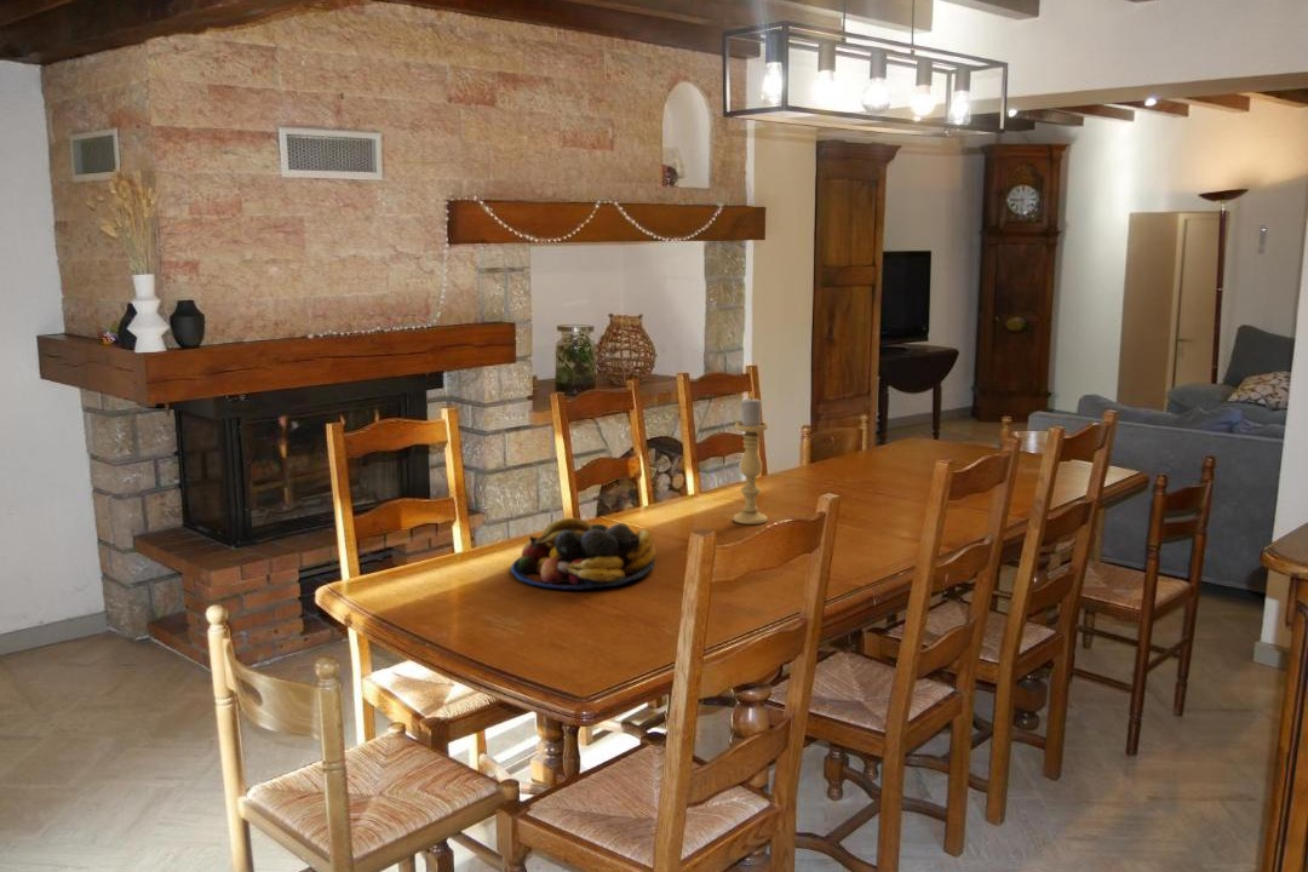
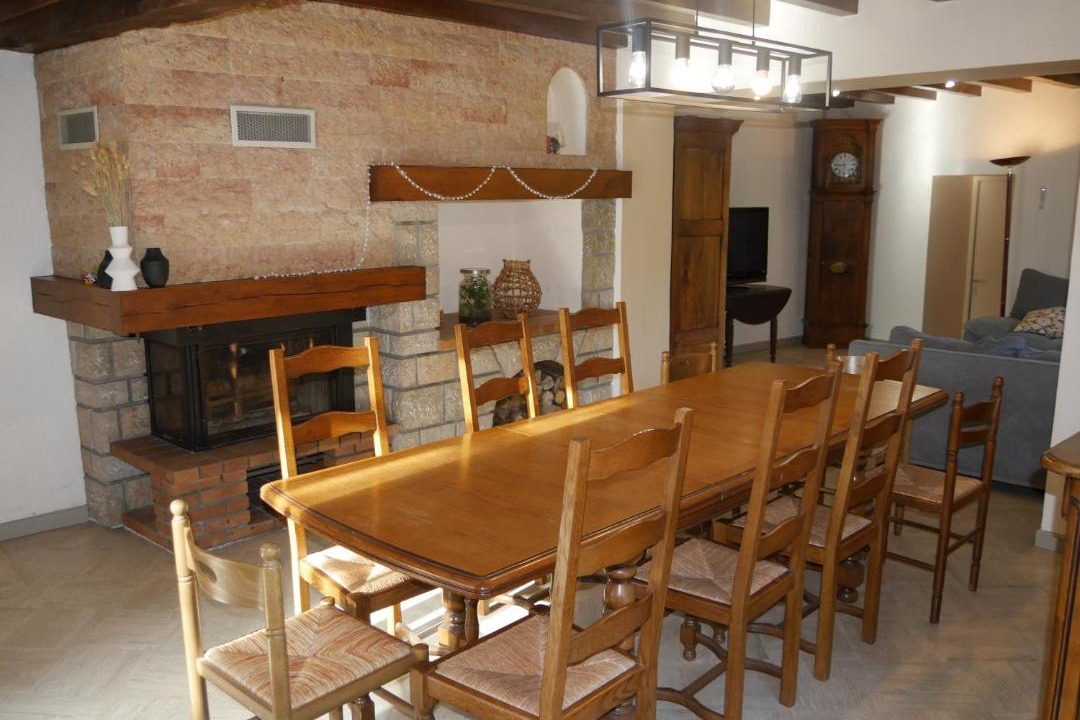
- fruit bowl [510,517,656,591]
- candle holder [733,396,769,526]
